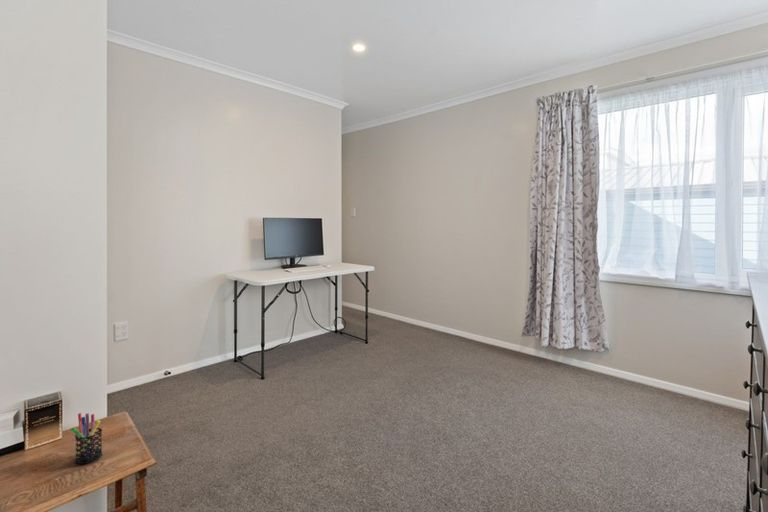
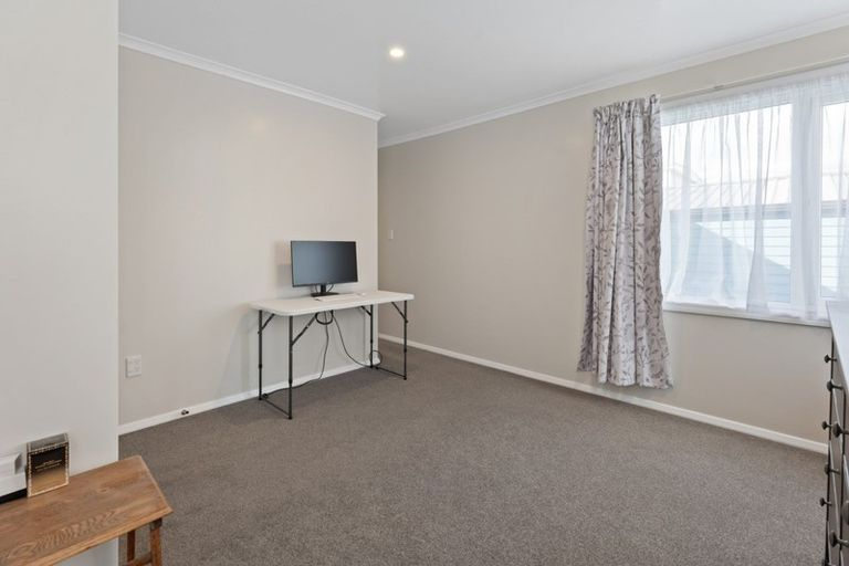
- pen holder [70,412,103,465]
